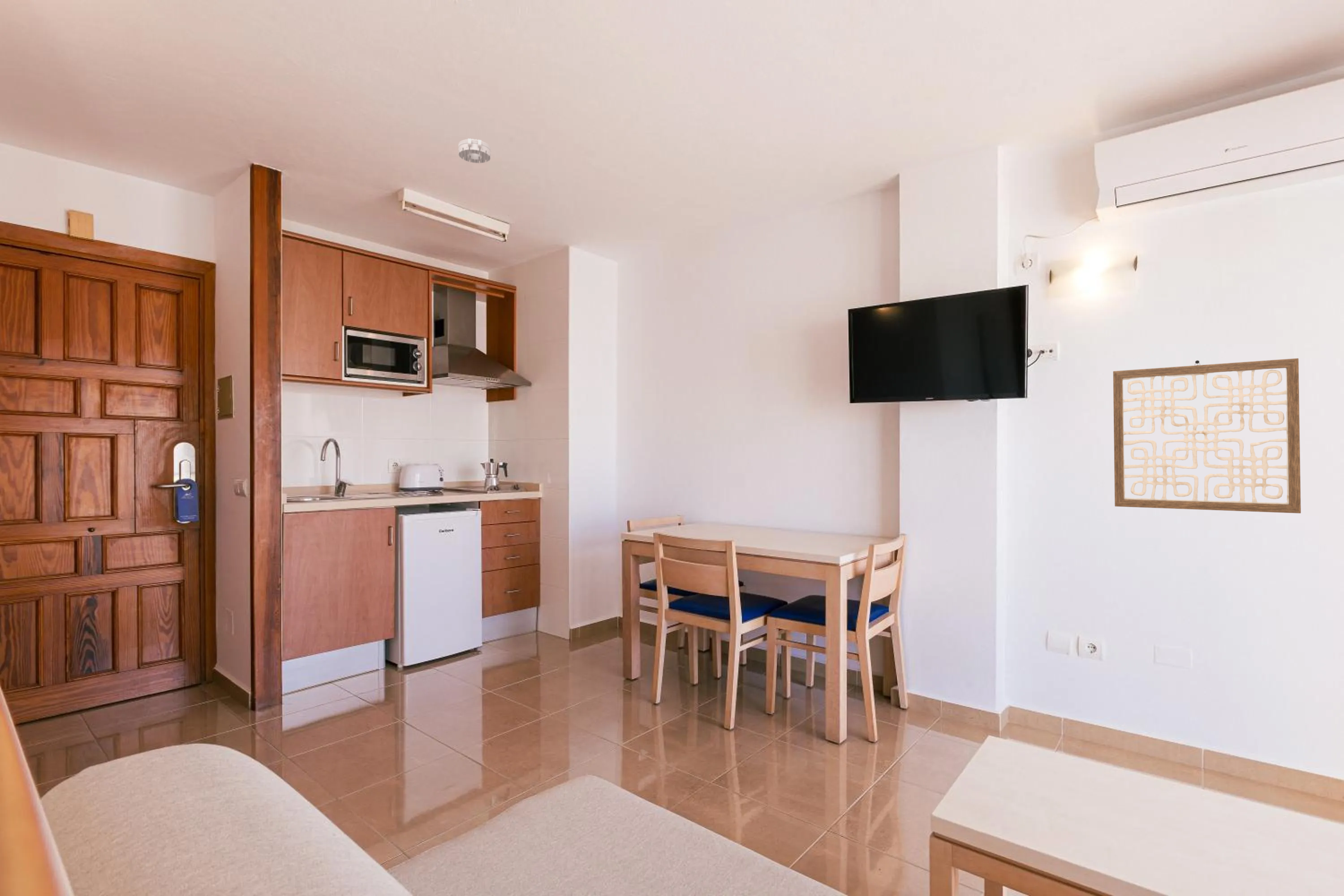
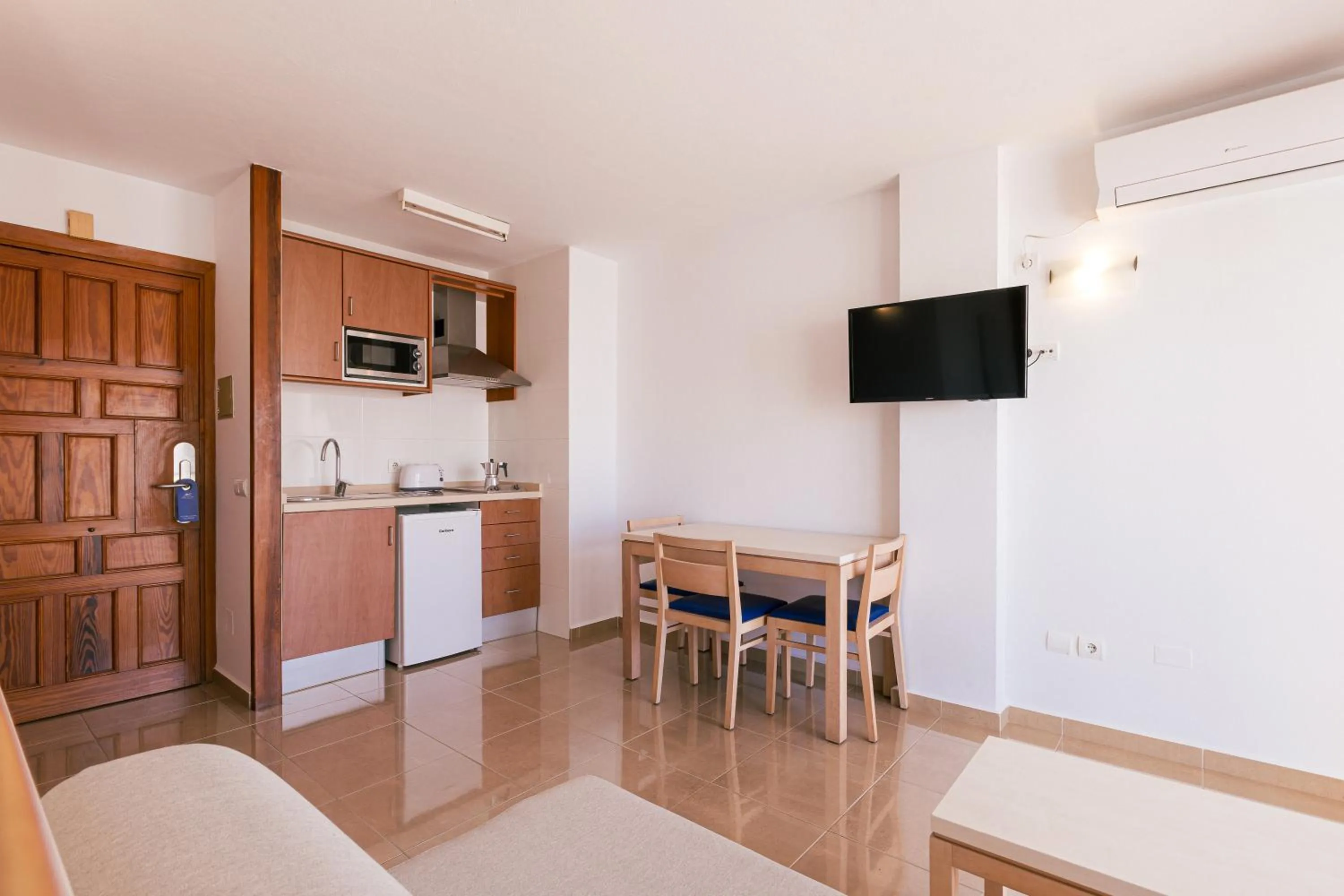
- smoke detector [458,138,491,164]
- wall art [1113,358,1301,514]
